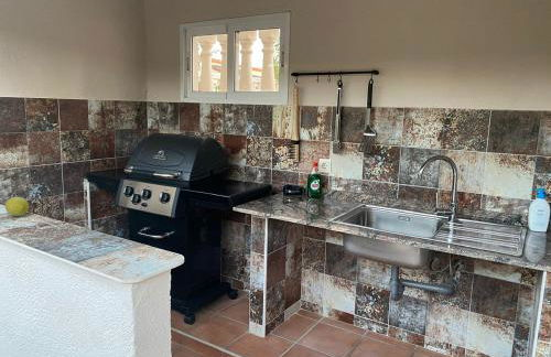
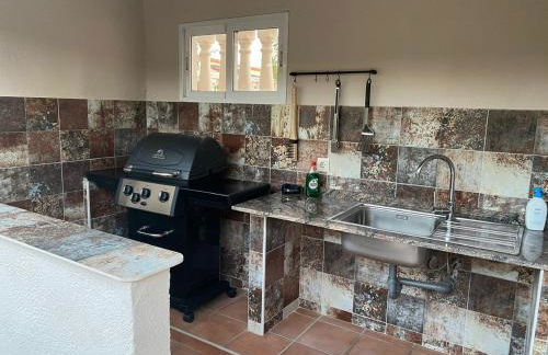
- fruit [4,196,30,217]
